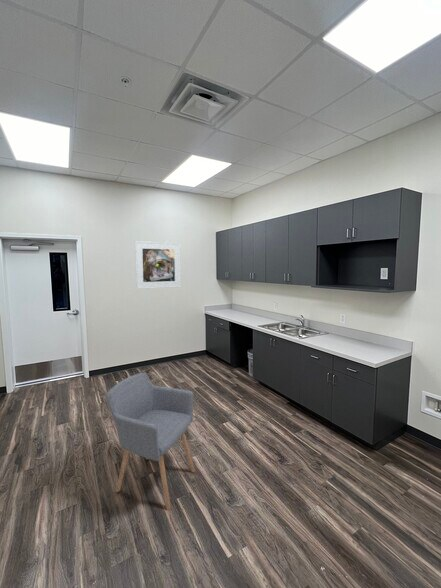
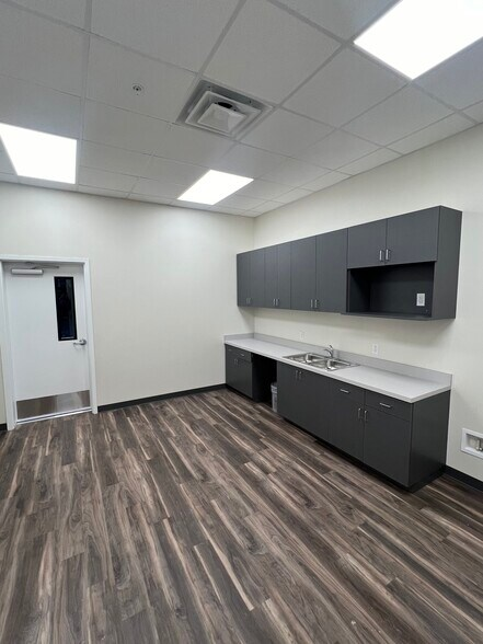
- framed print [134,240,182,290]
- chair [105,372,196,511]
